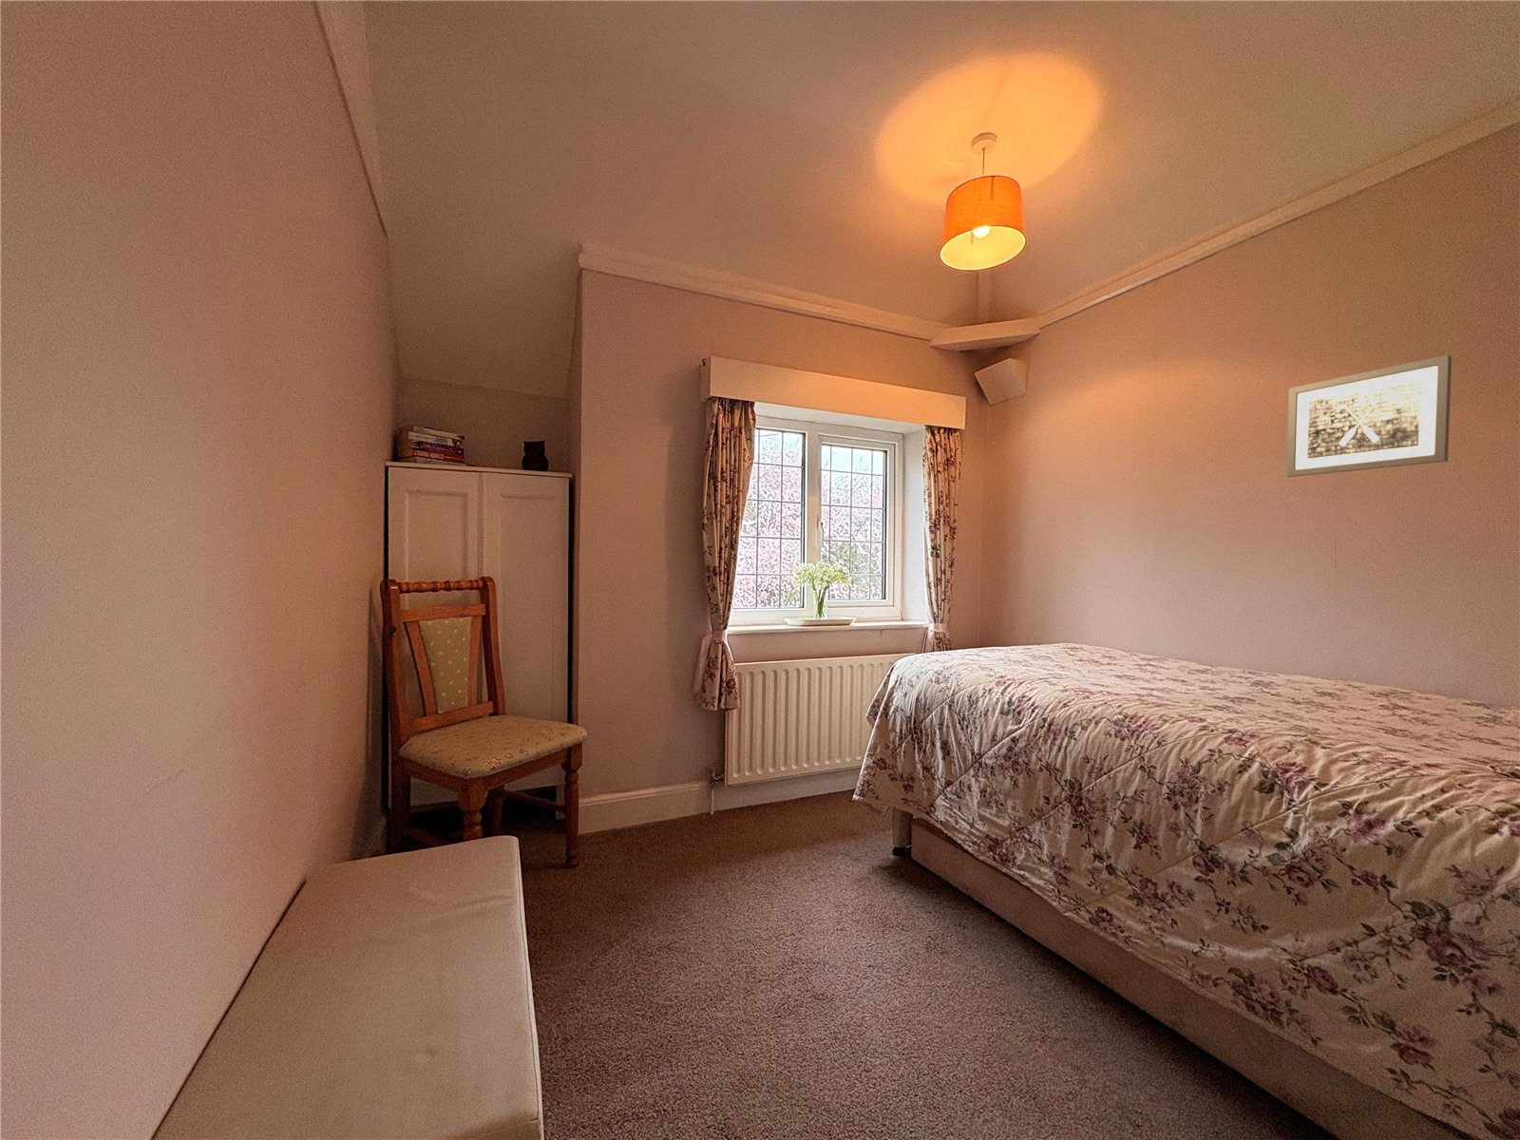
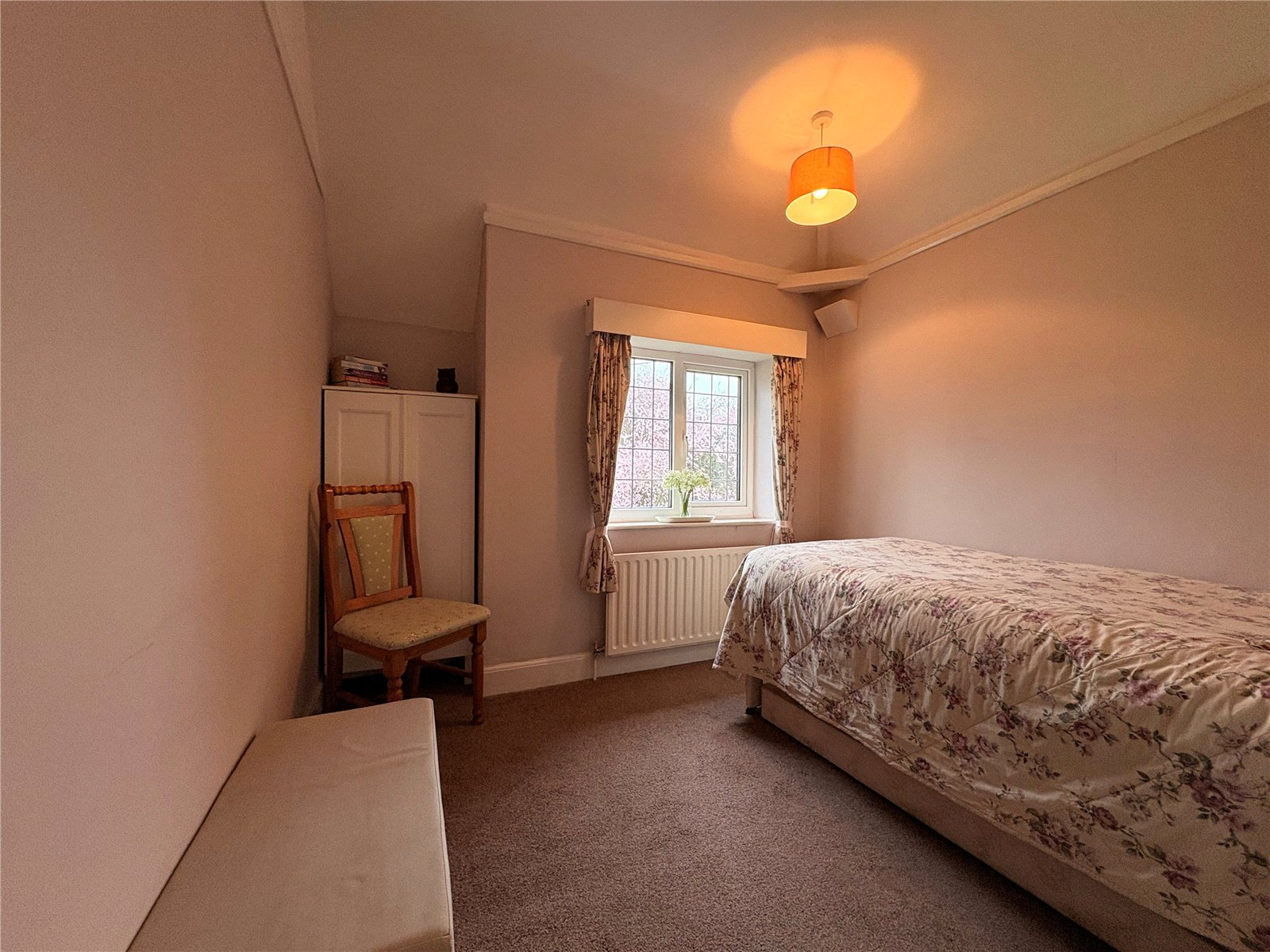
- wall art [1285,353,1453,478]
